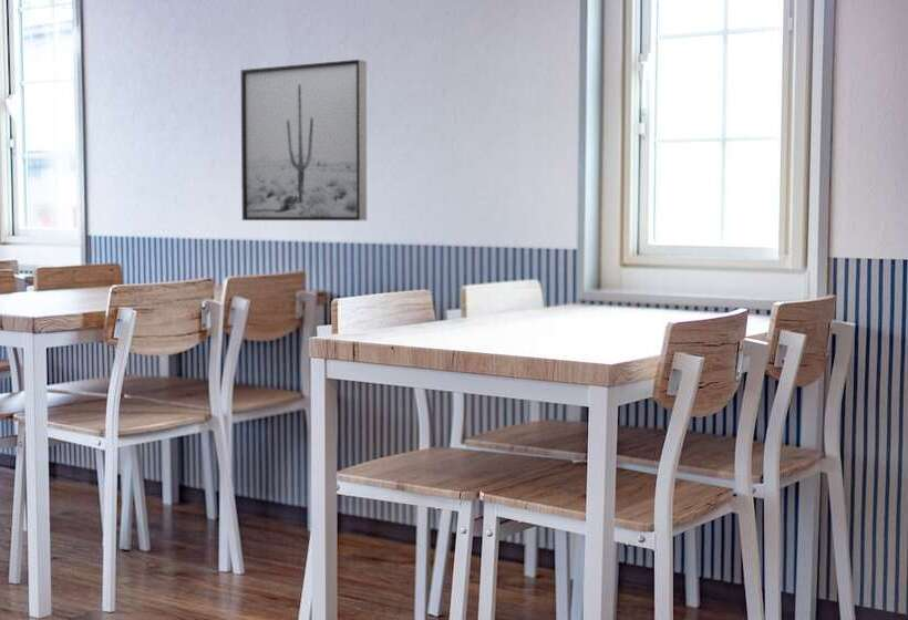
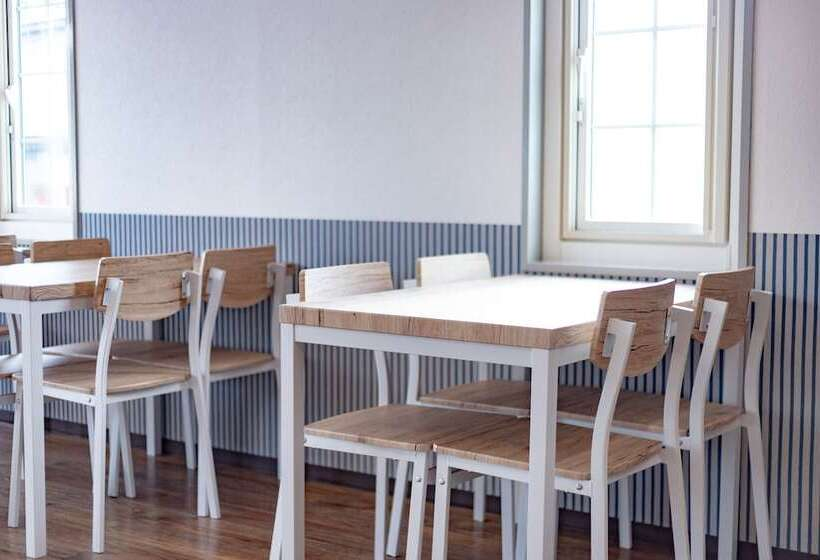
- wall art [240,59,368,221]
